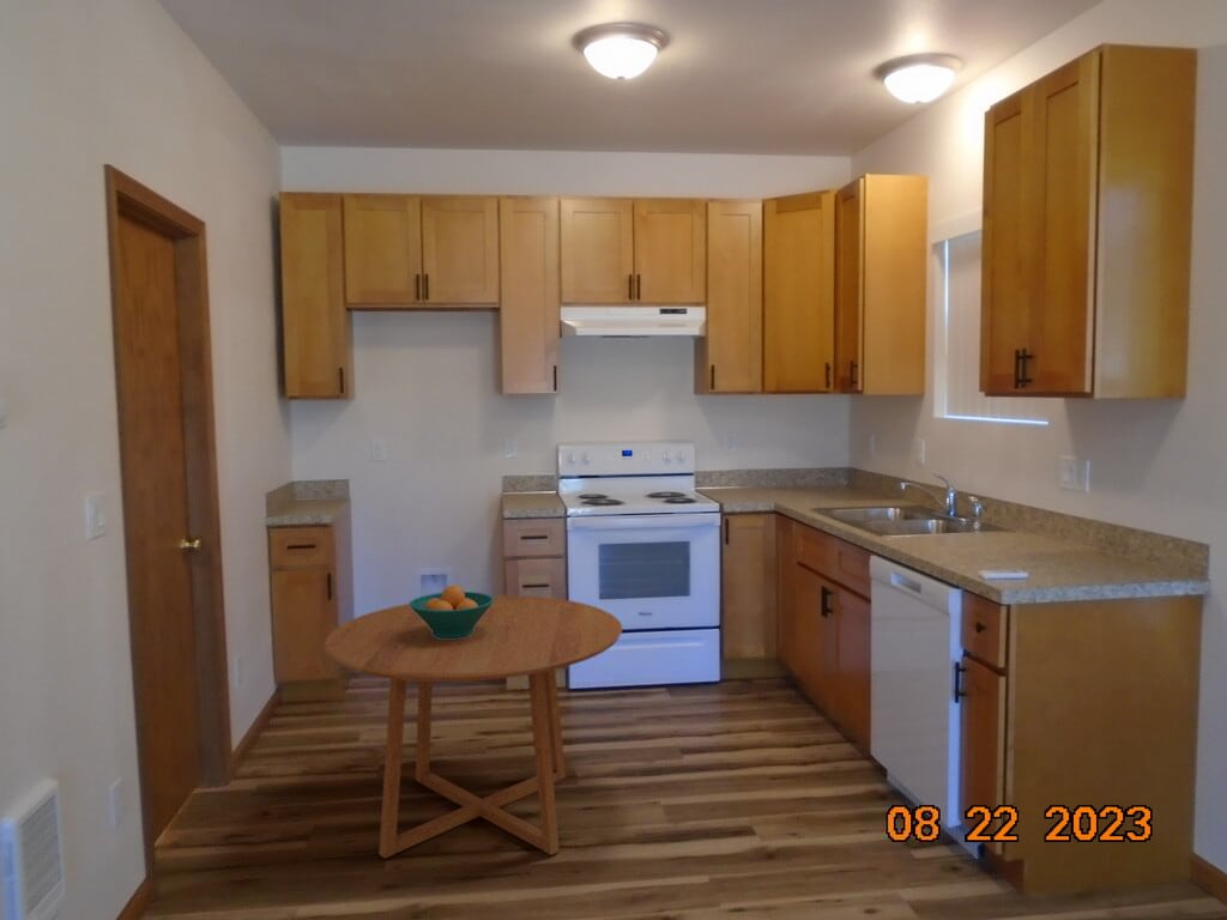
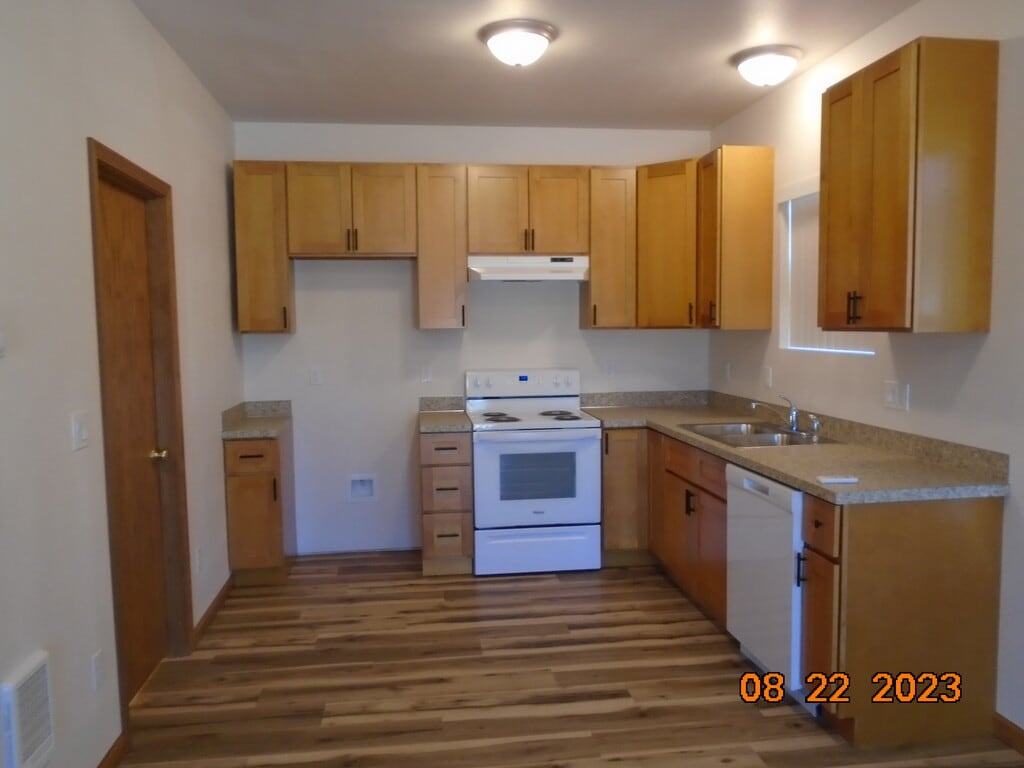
- fruit bowl [409,585,495,638]
- dining table [322,594,623,860]
